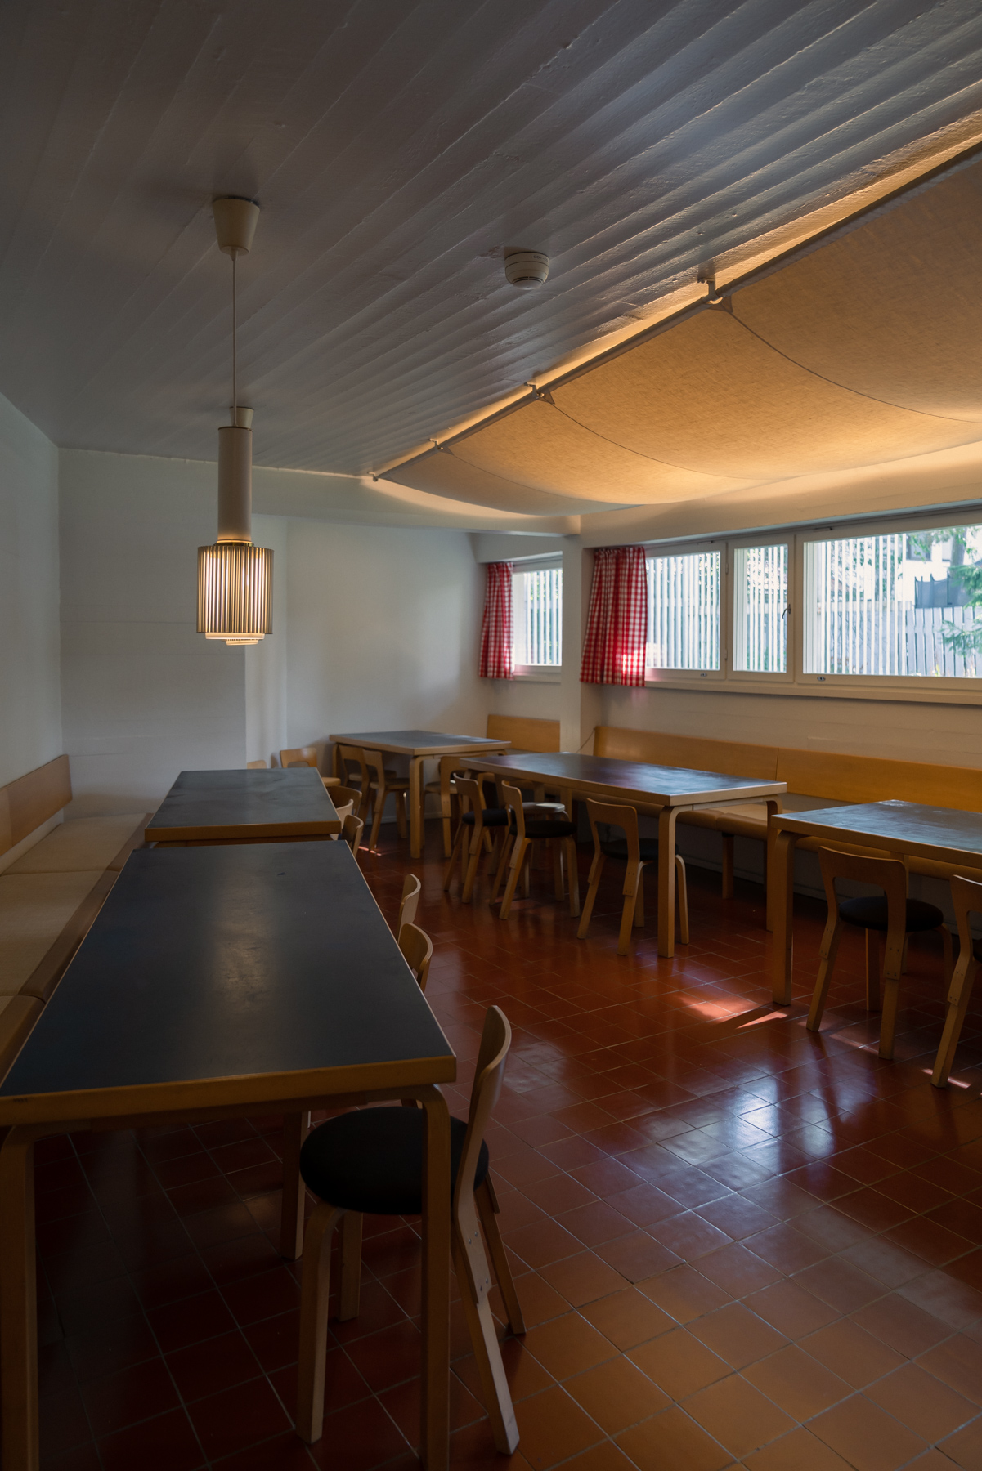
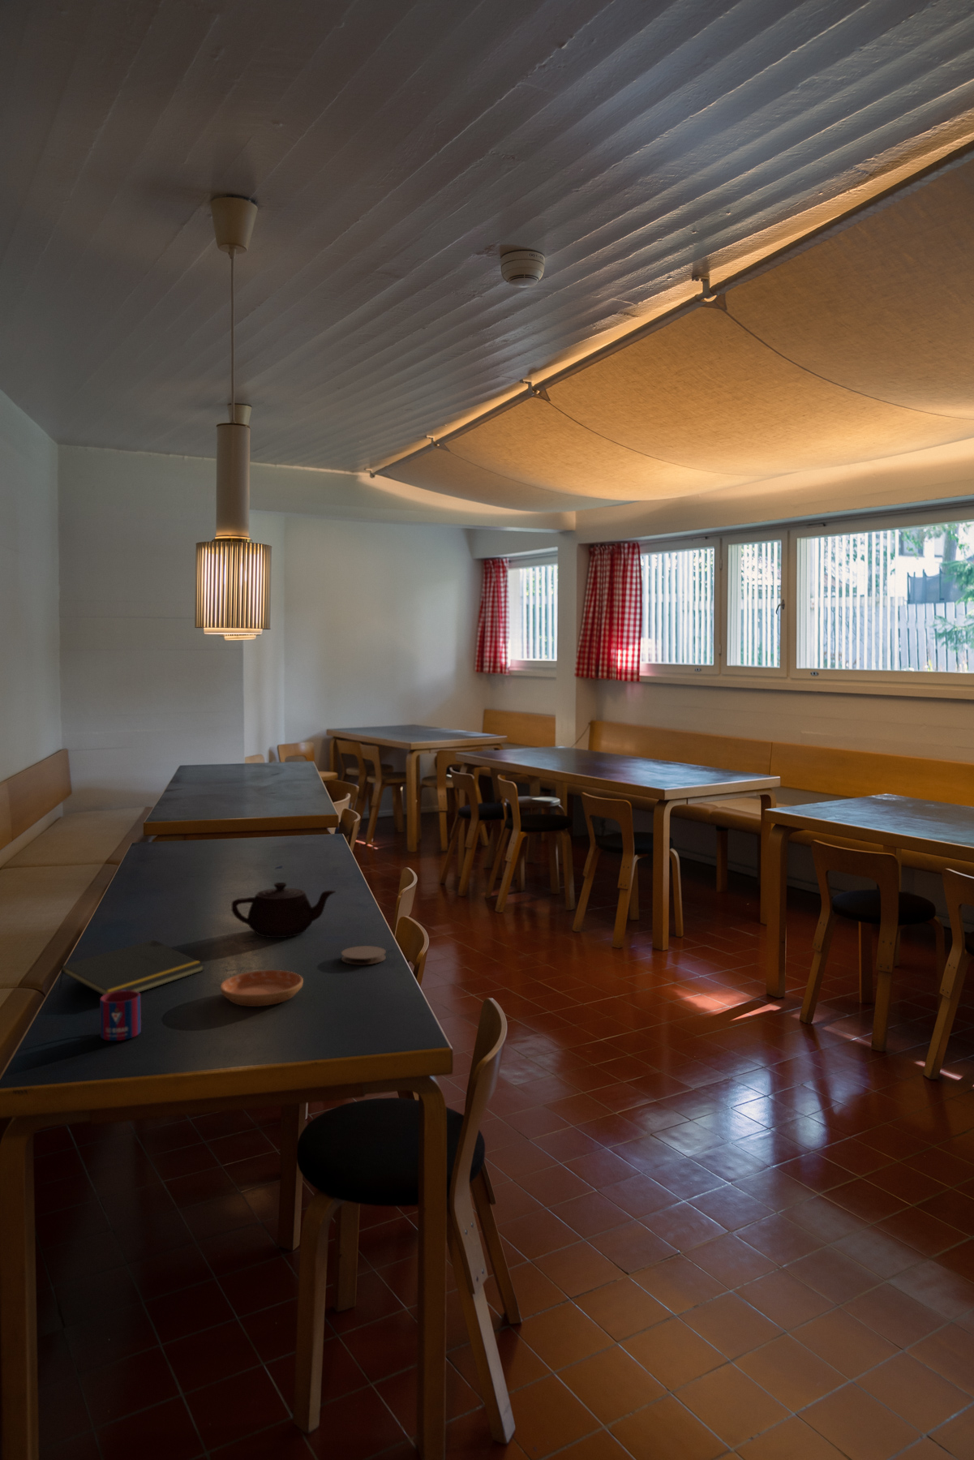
+ coaster [340,945,387,965]
+ notepad [58,938,205,996]
+ teapot [232,882,336,938]
+ saucer [220,970,304,1008]
+ mug [99,989,142,1041]
